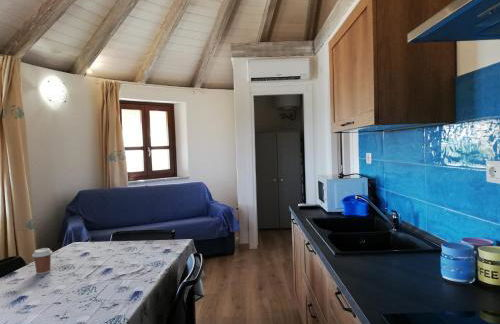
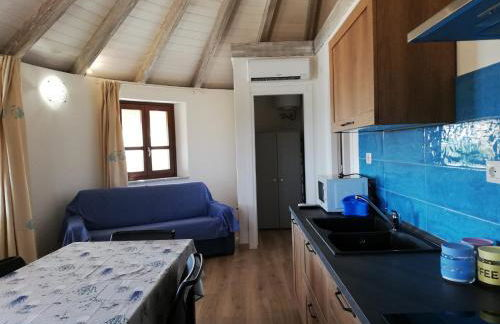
- coffee cup [31,247,53,275]
